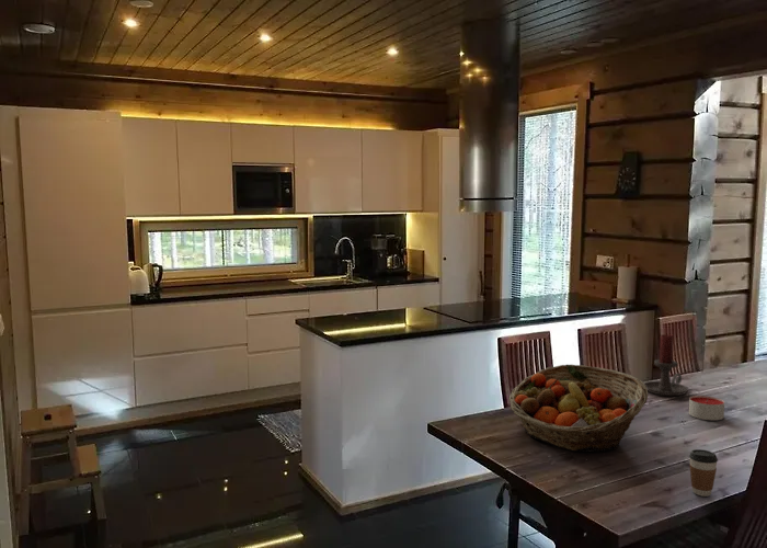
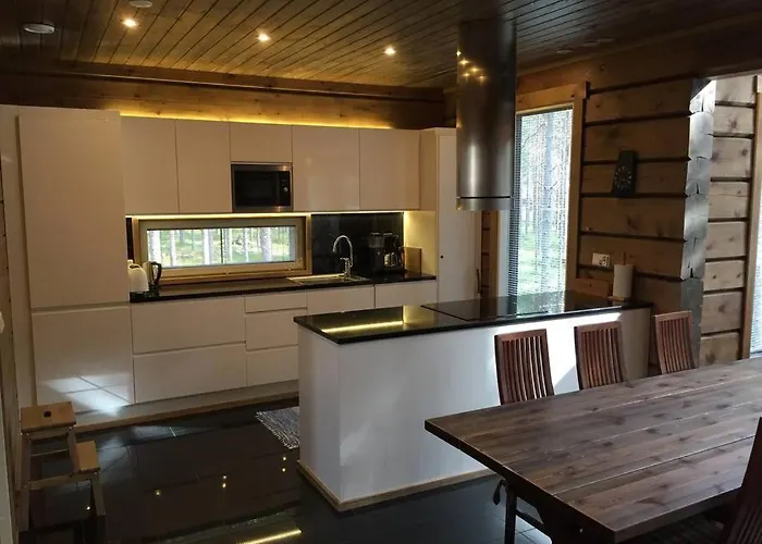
- candle holder [643,333,689,397]
- fruit basket [507,364,649,453]
- candle [688,395,725,421]
- coffee cup [688,448,719,498]
